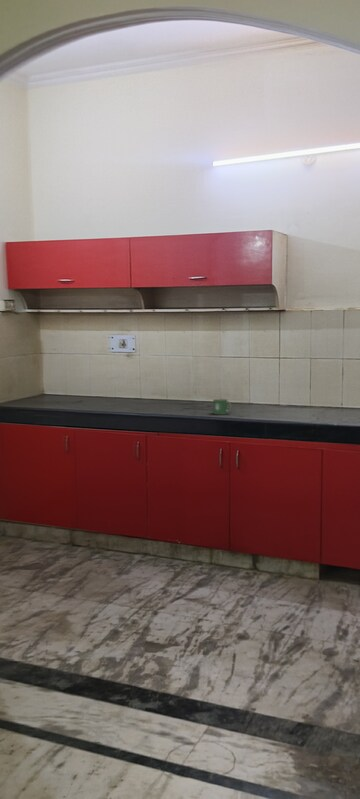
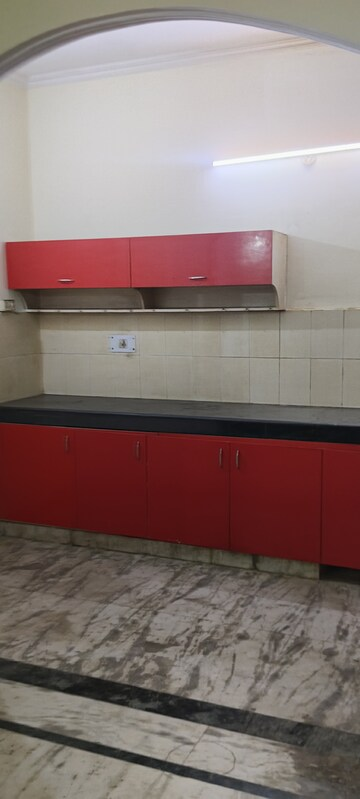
- mug [212,397,233,415]
